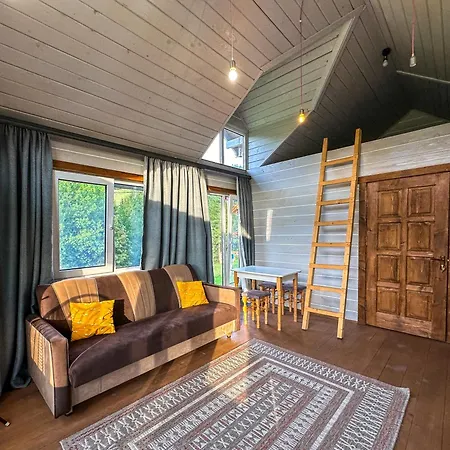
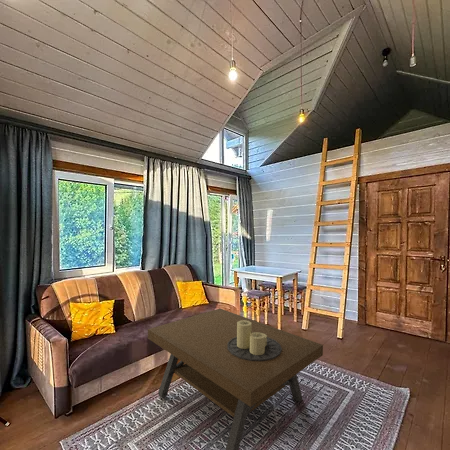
+ coffee table [147,308,324,450]
